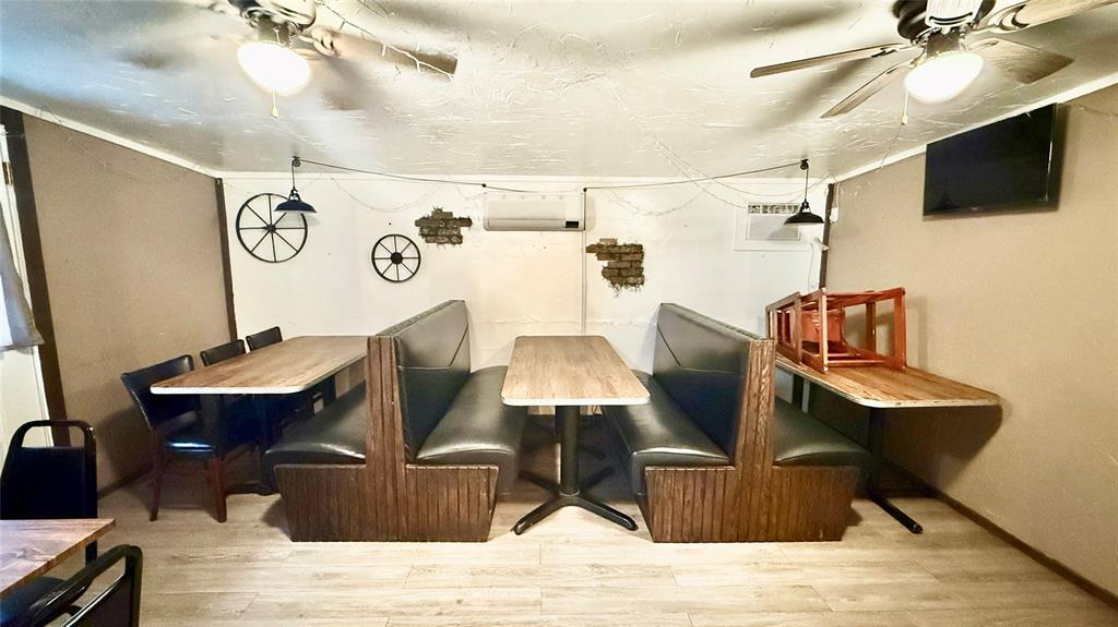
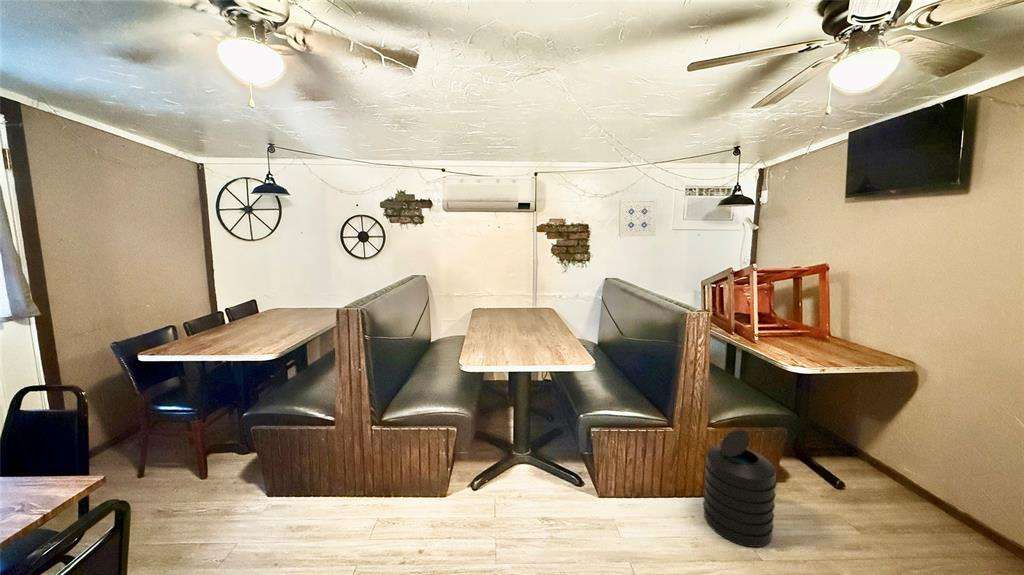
+ wall art [618,198,658,238]
+ trash can [702,429,778,548]
